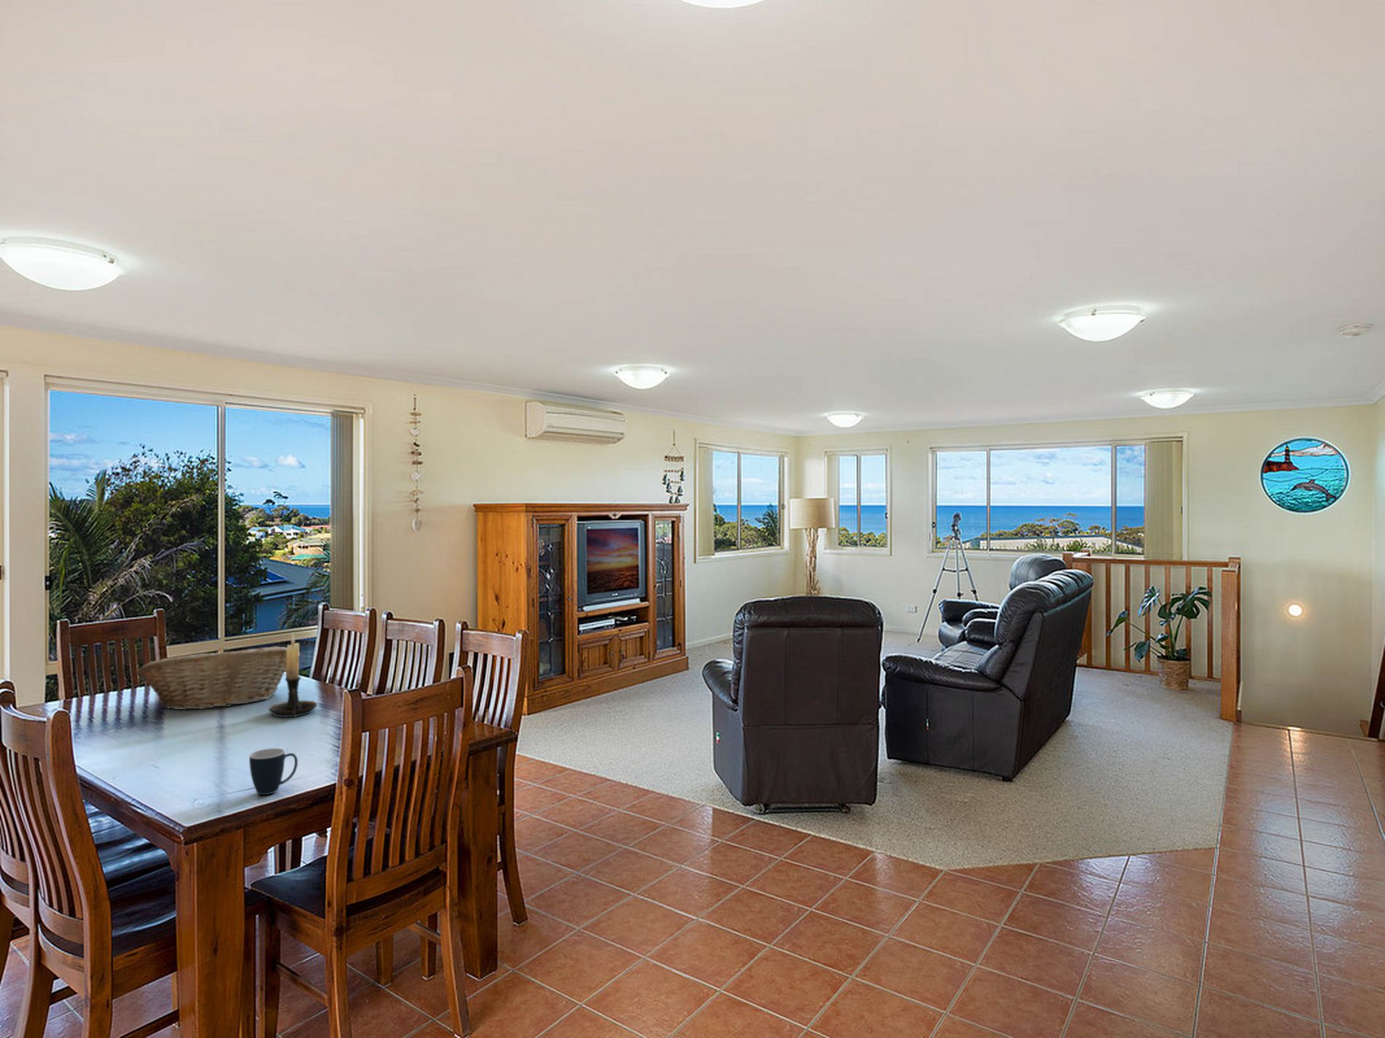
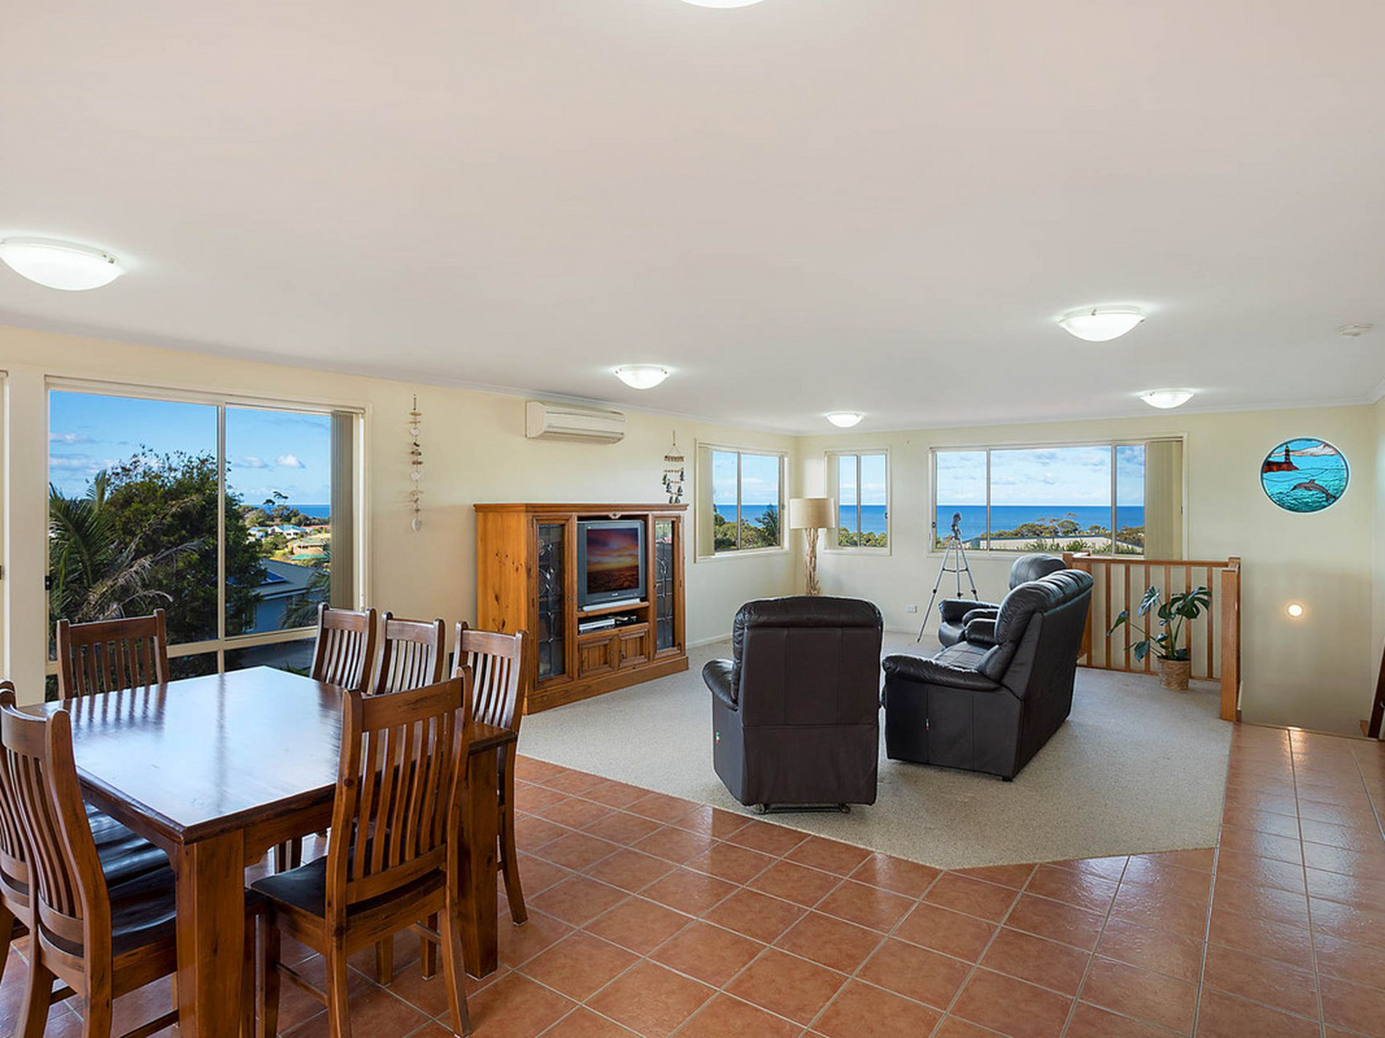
- mug [249,747,298,796]
- fruit basket [136,645,287,710]
- candle holder [268,632,317,719]
